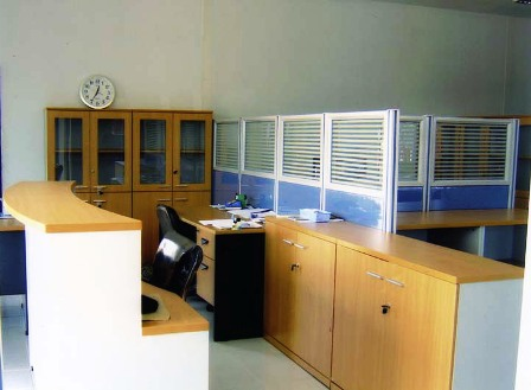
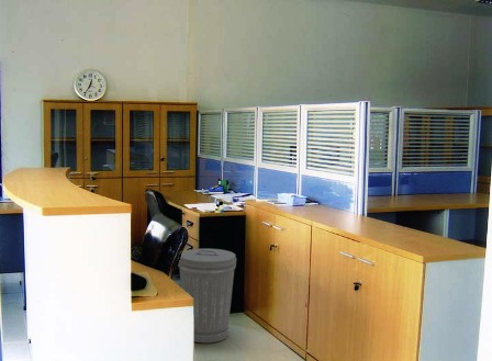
+ trash can [177,248,237,343]
